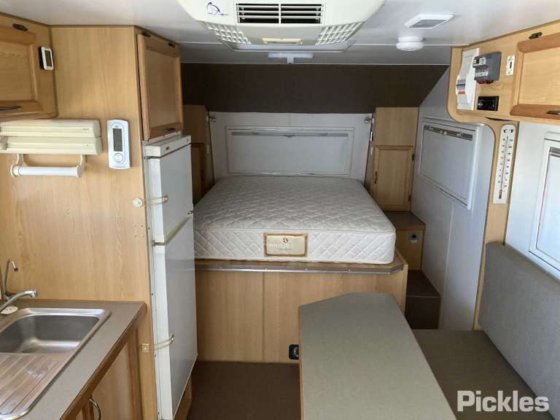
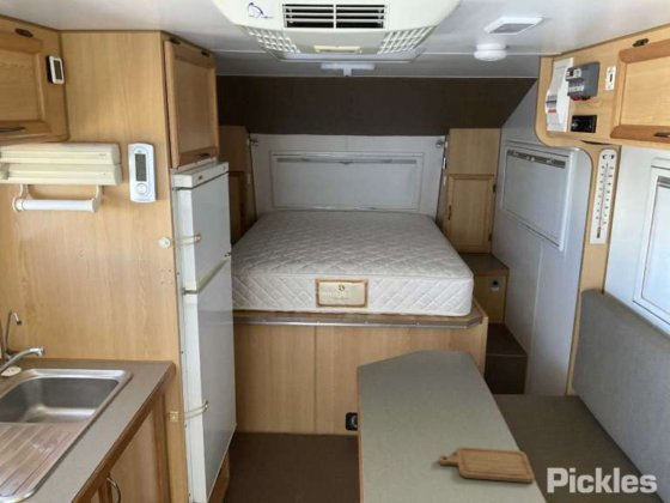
+ chopping board [438,446,535,484]
